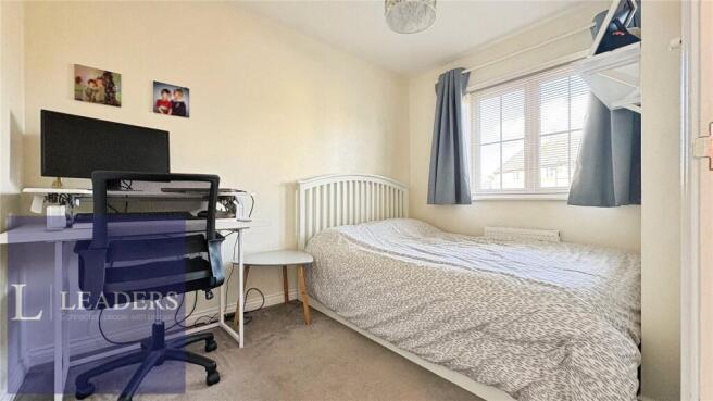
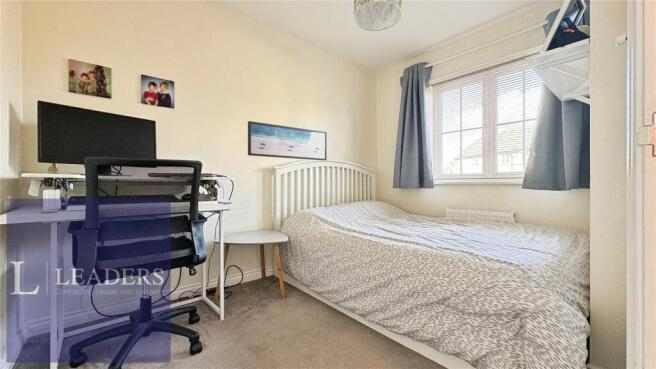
+ wall art [247,120,328,162]
